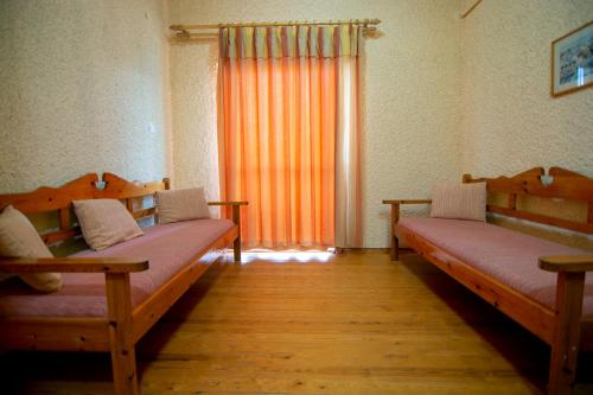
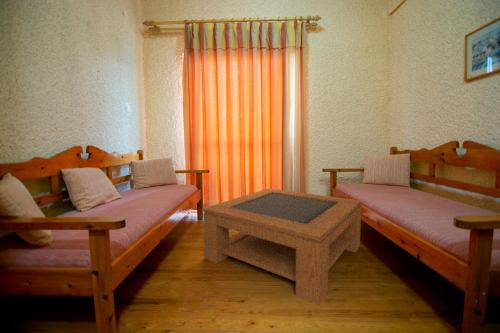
+ coffee table [202,187,363,306]
